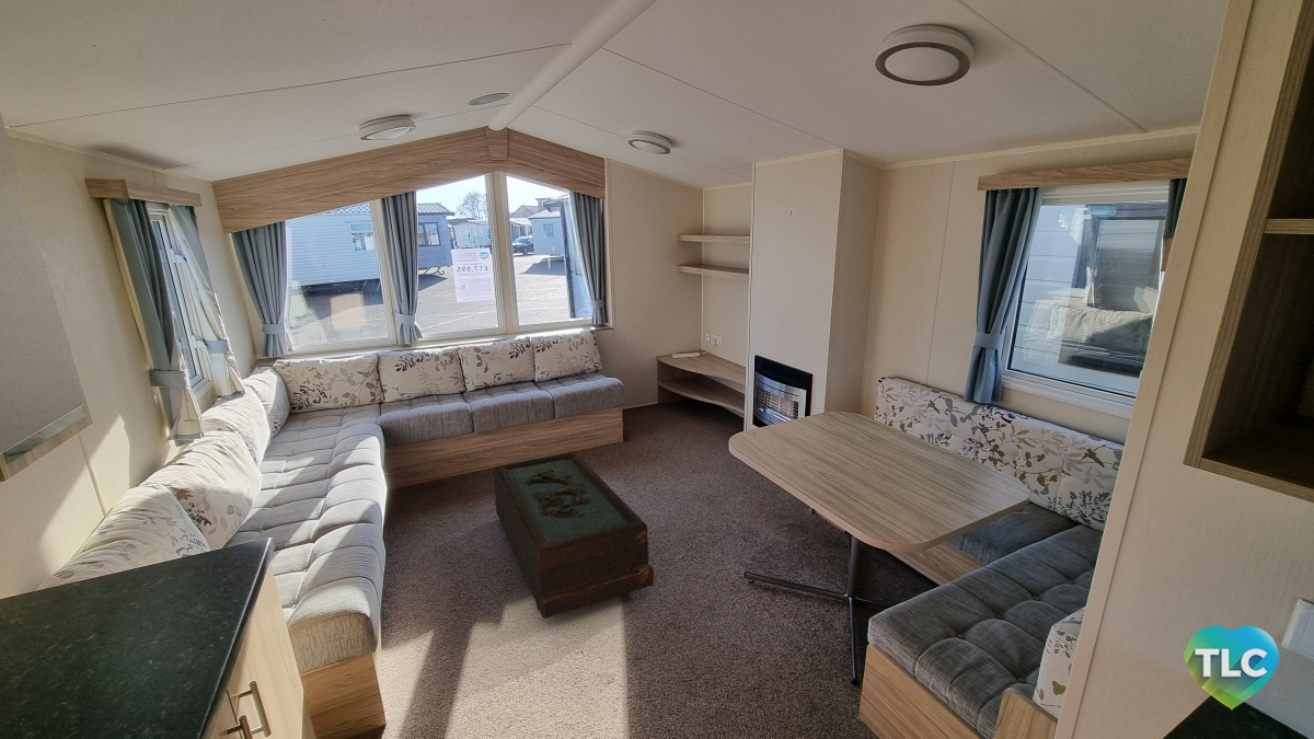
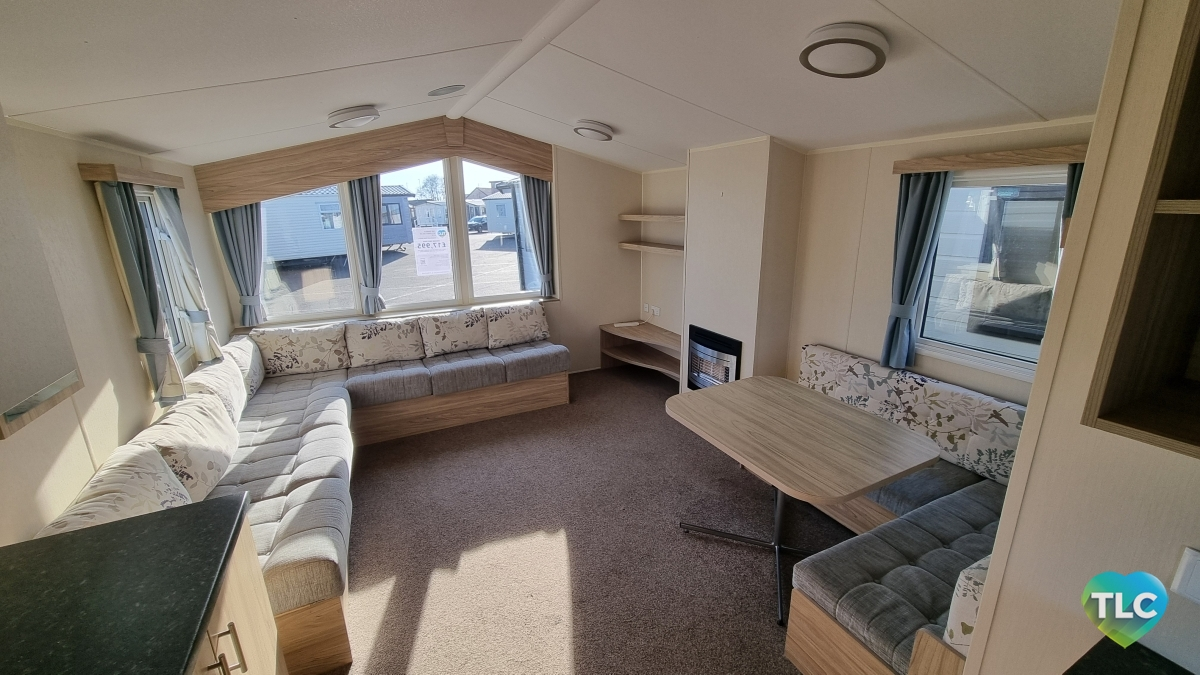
- coffee table [493,451,655,620]
